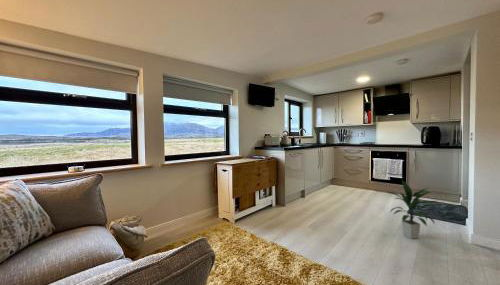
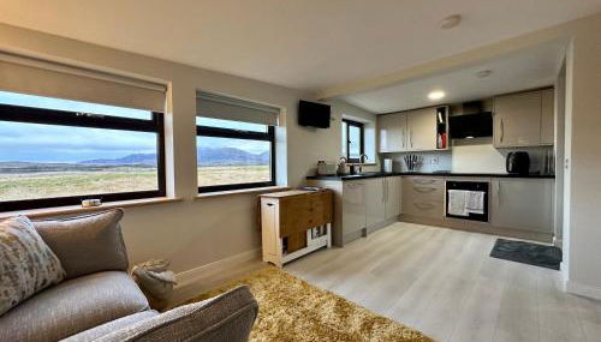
- indoor plant [386,179,436,240]
